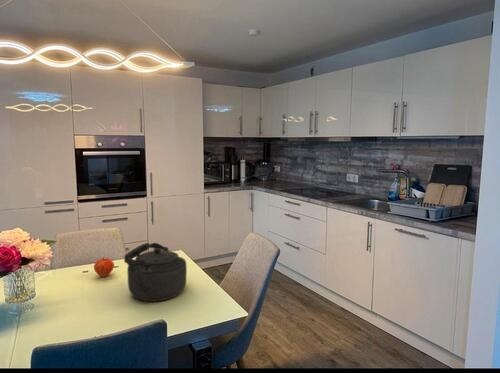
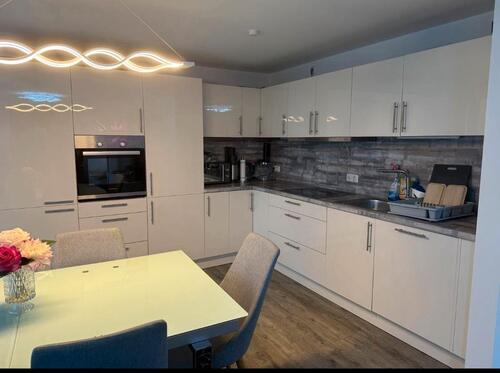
- fruit [93,256,115,278]
- kettle [123,242,188,302]
